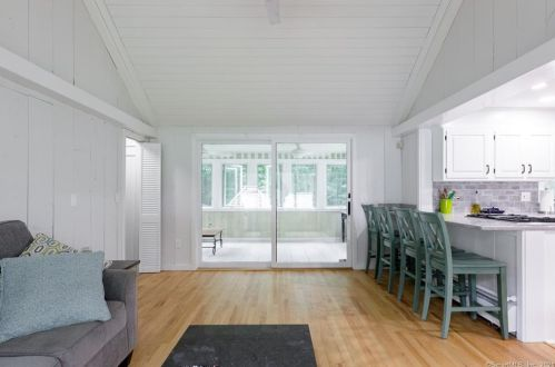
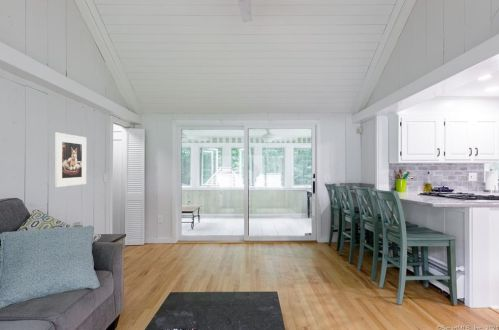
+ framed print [54,132,87,188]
